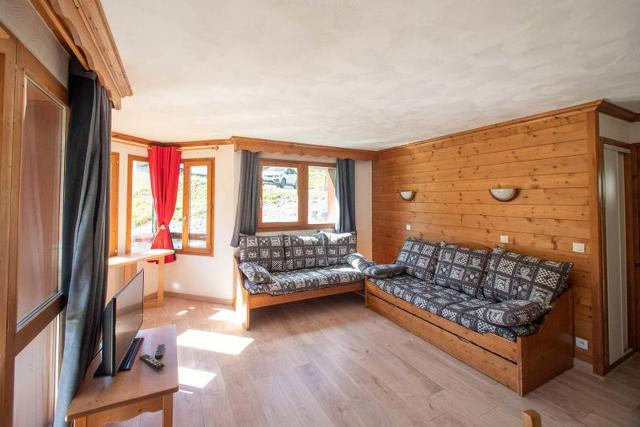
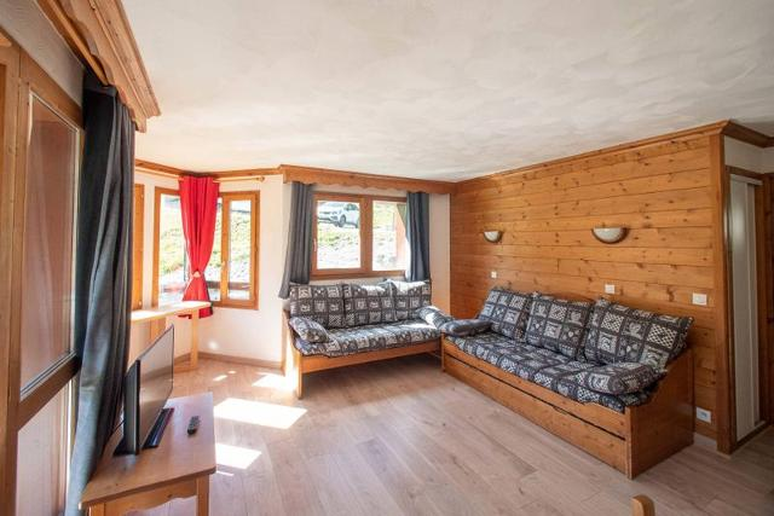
- remote control [138,353,166,371]
